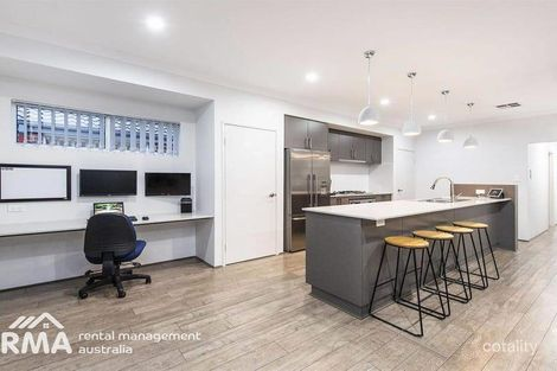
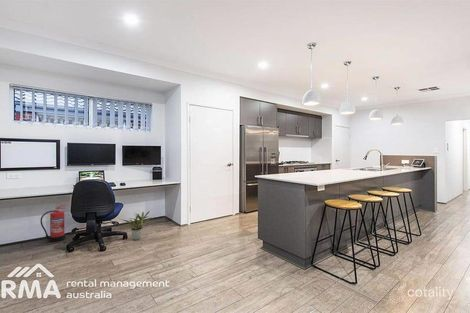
+ fire extinguisher [40,203,67,243]
+ potted plant [119,210,156,241]
